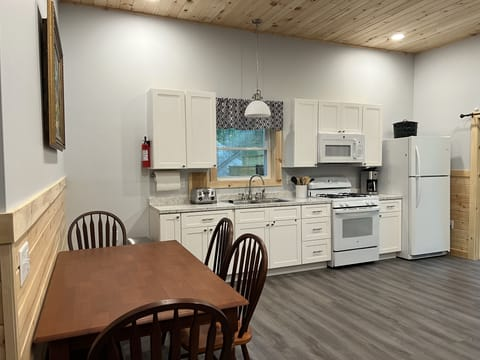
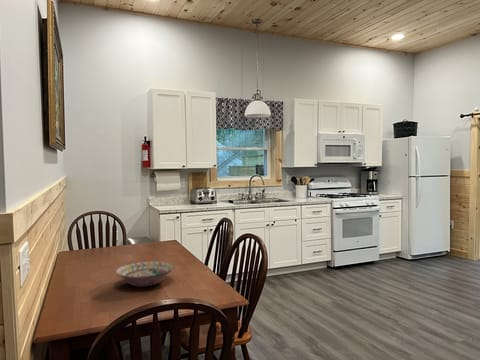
+ decorative bowl [115,261,175,288]
